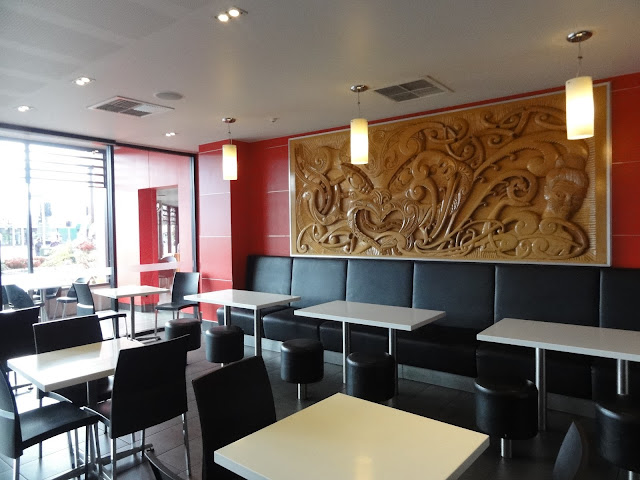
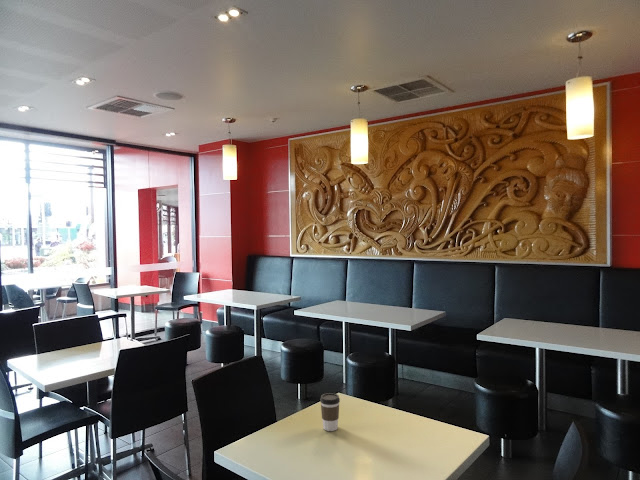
+ coffee cup [319,392,341,432]
